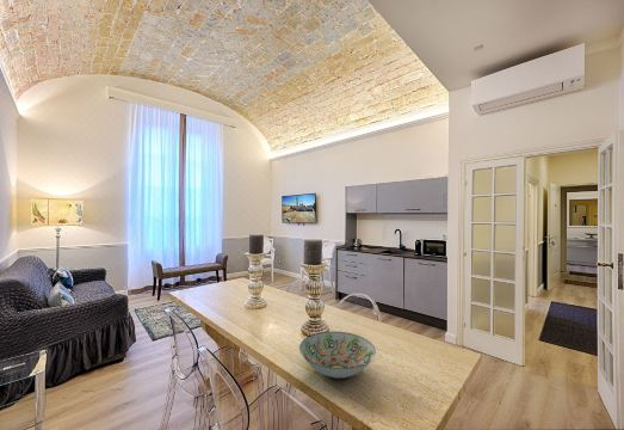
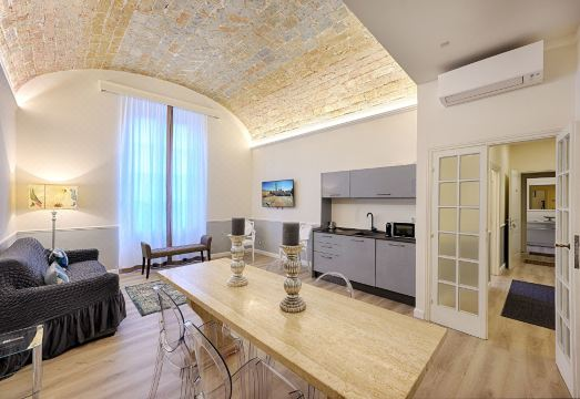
- decorative bowl [298,331,377,379]
